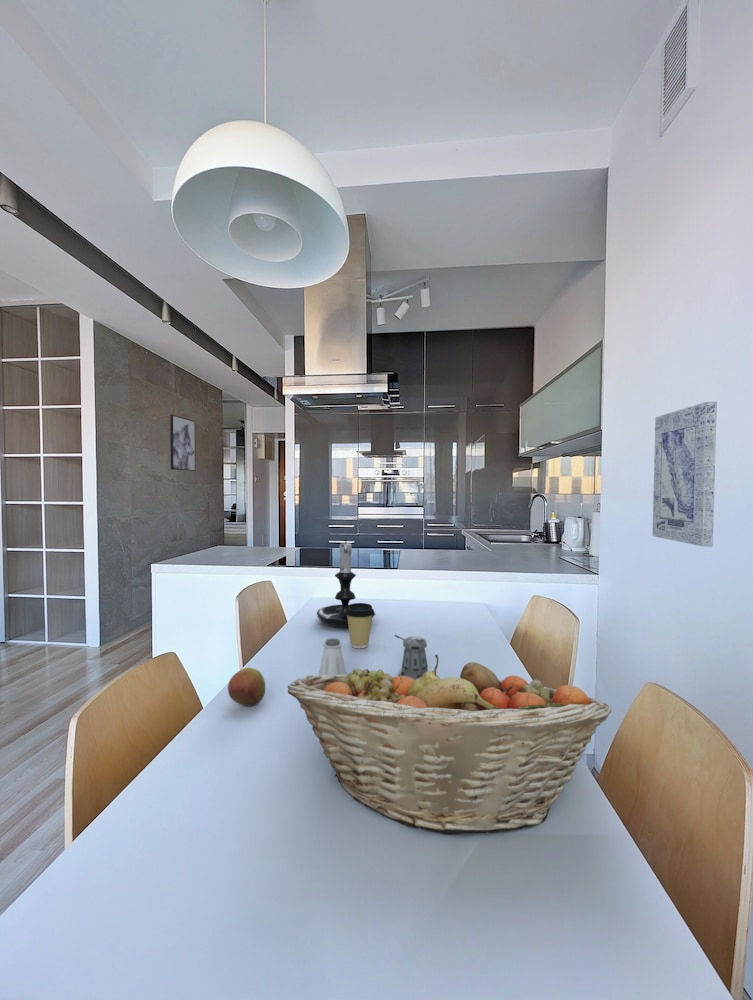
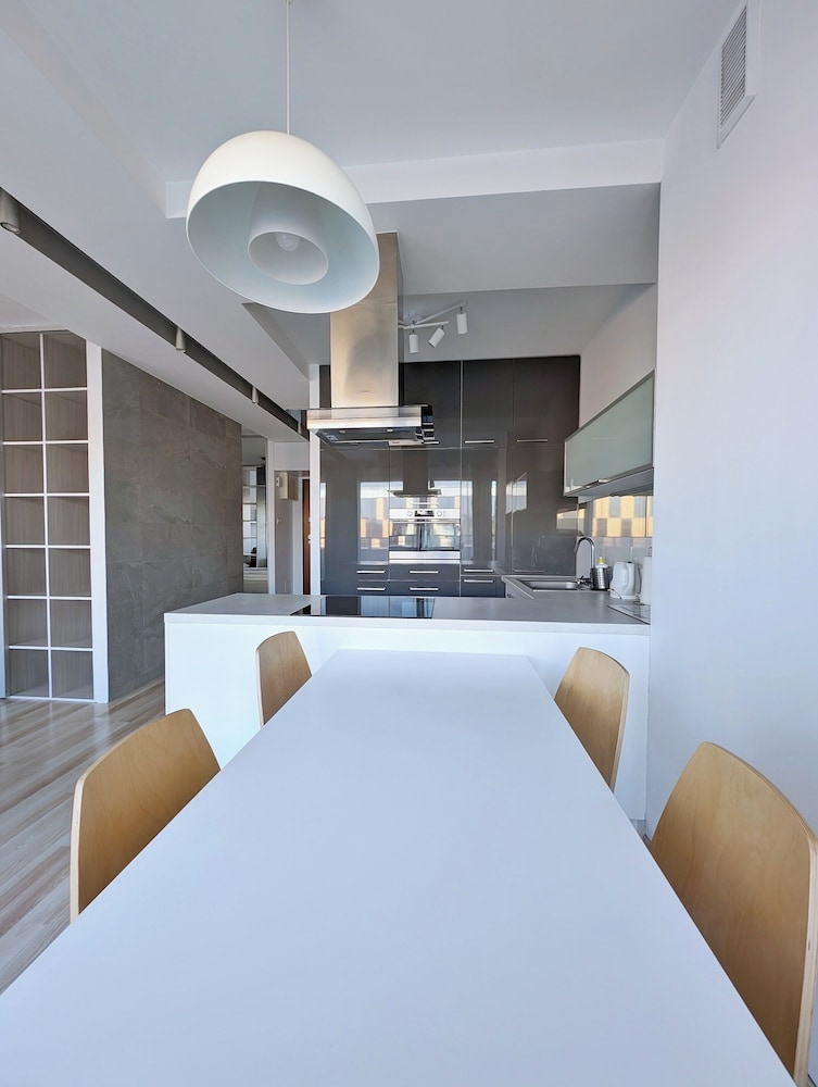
- pepper shaker [394,634,431,680]
- apple [227,667,266,707]
- wall art [169,414,197,472]
- saltshaker [318,637,347,676]
- coffee cup [345,602,376,649]
- fruit basket [287,653,612,836]
- wall art [651,401,718,548]
- candle holder [316,537,376,628]
